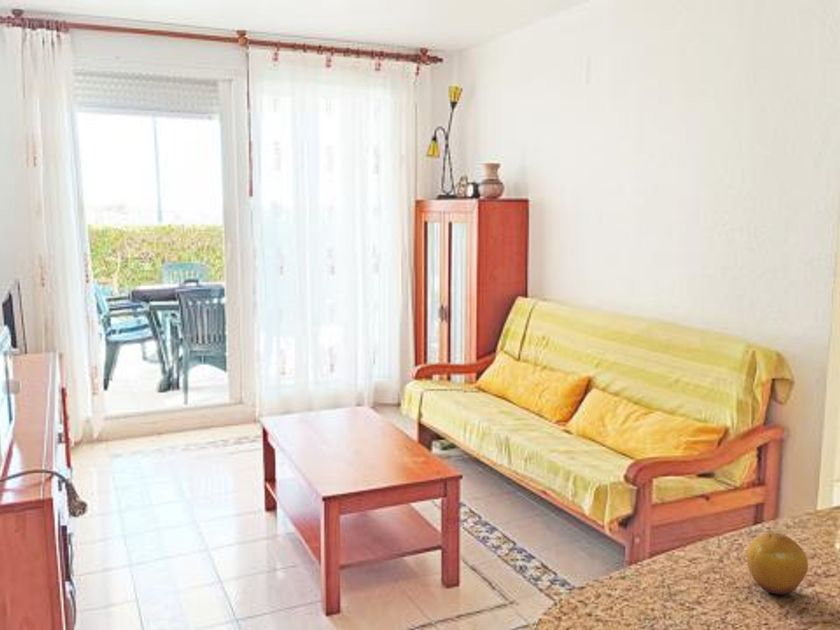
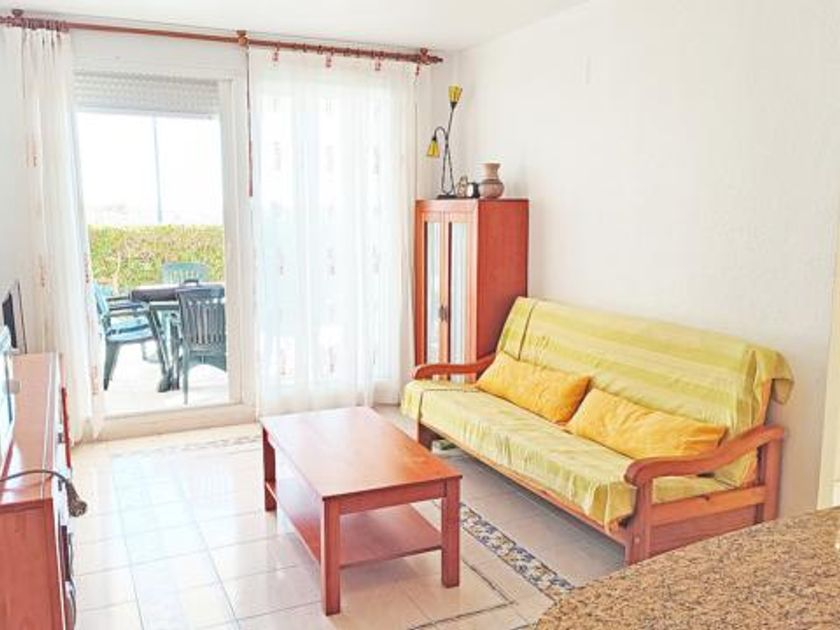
- fruit [746,531,809,596]
